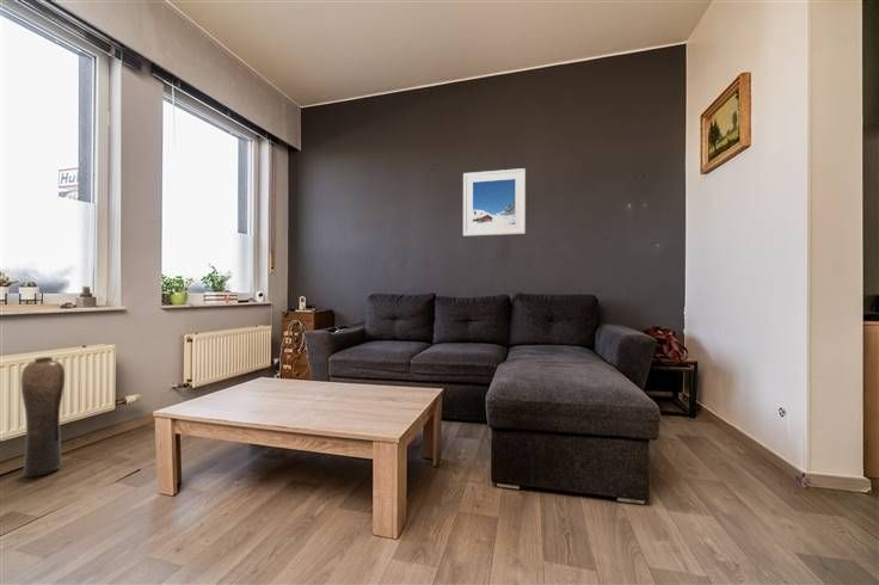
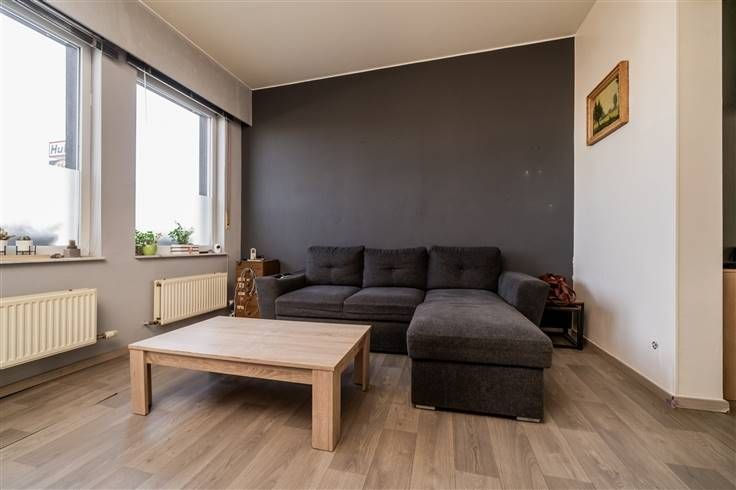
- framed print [462,167,527,238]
- vase [19,356,66,478]
